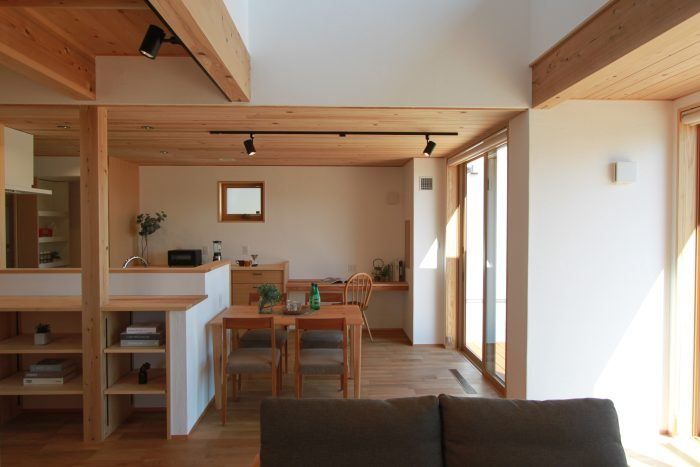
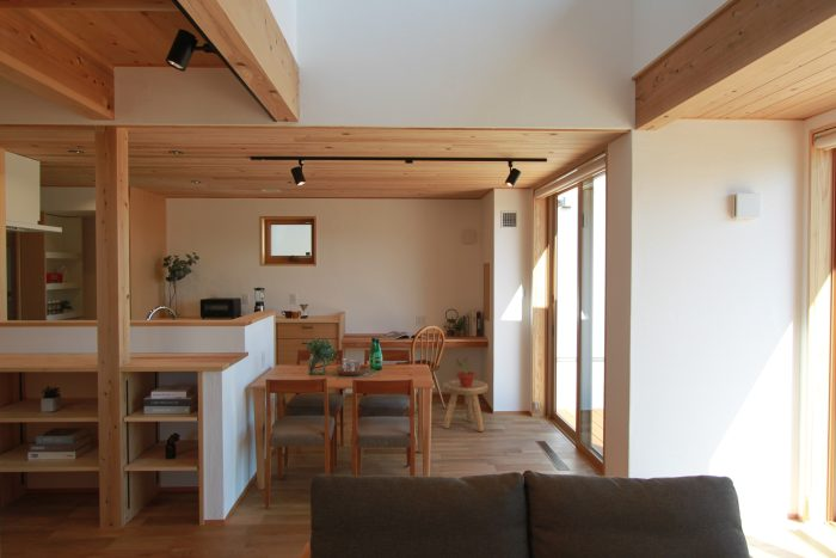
+ stool [442,379,488,433]
+ potted plant [455,356,477,387]
